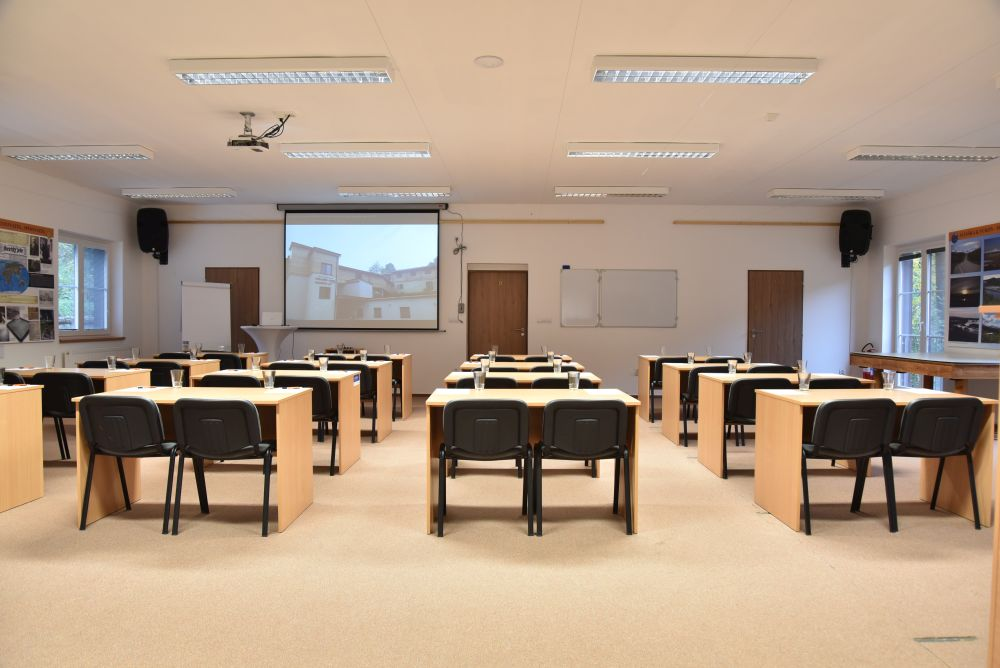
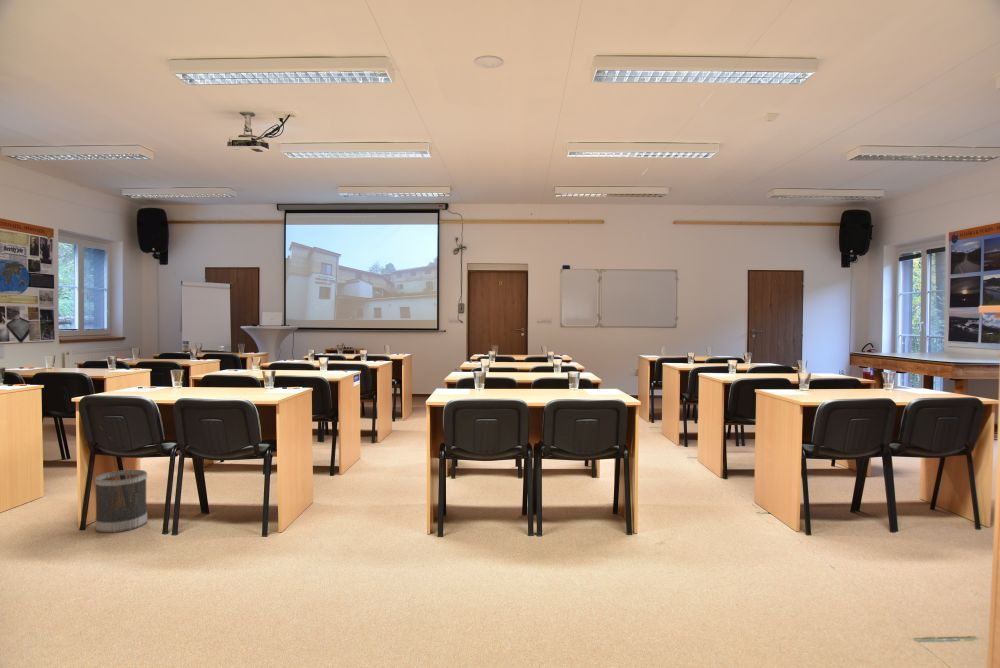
+ wastebasket [94,469,148,534]
